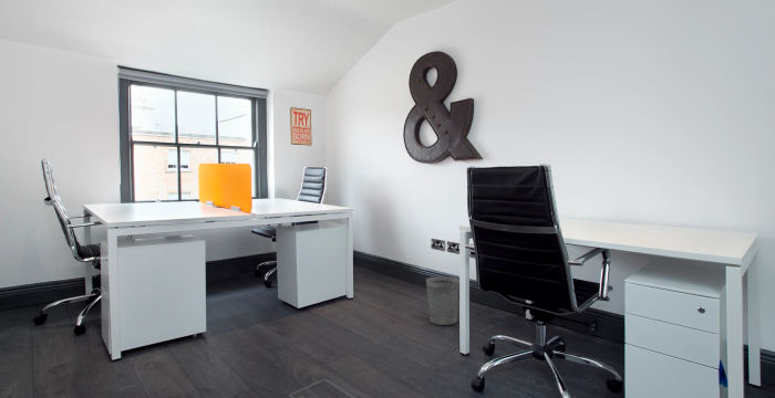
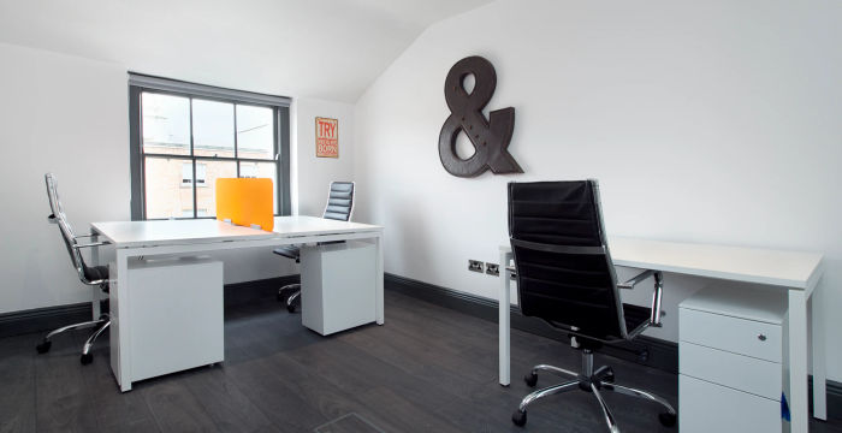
- wastebasket [425,275,461,326]
